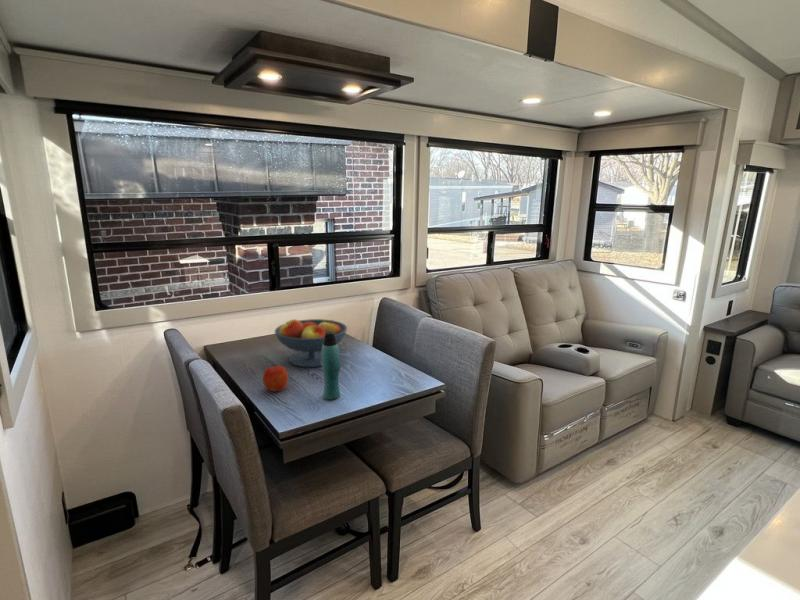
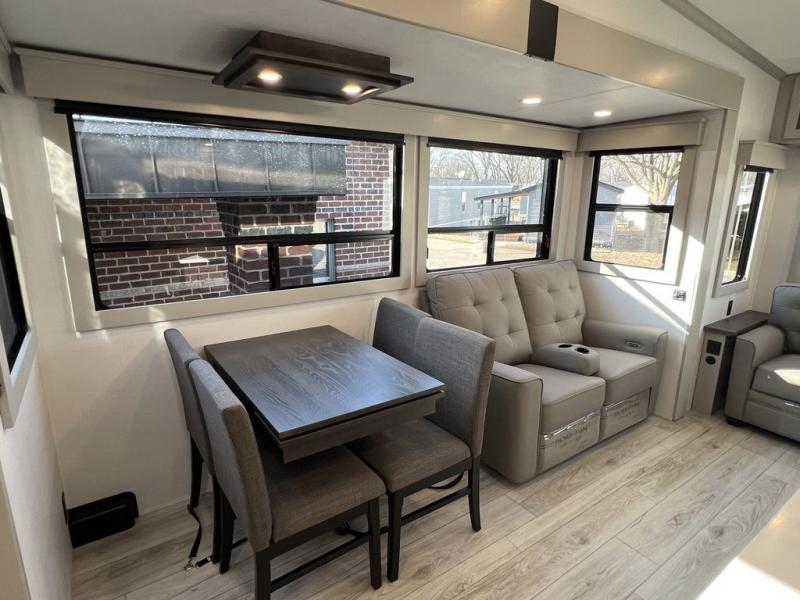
- bottle [321,331,341,401]
- apple [262,364,289,392]
- fruit bowl [274,318,348,368]
